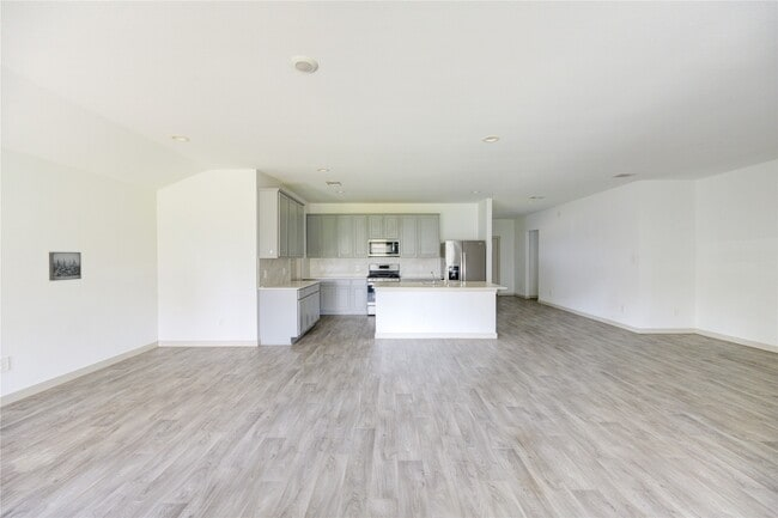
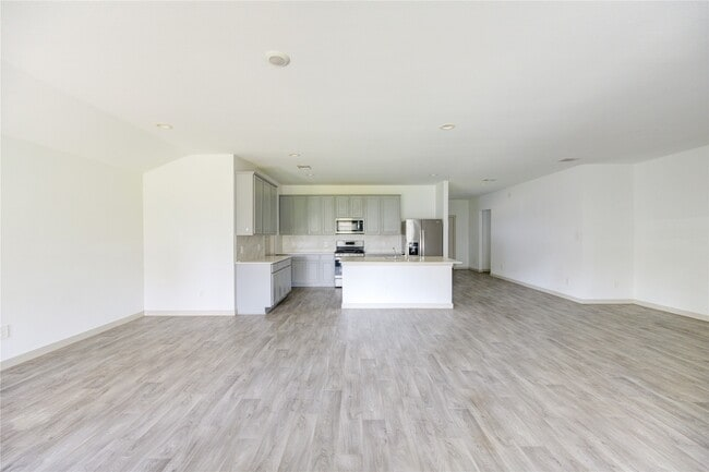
- wall art [48,251,83,282]
